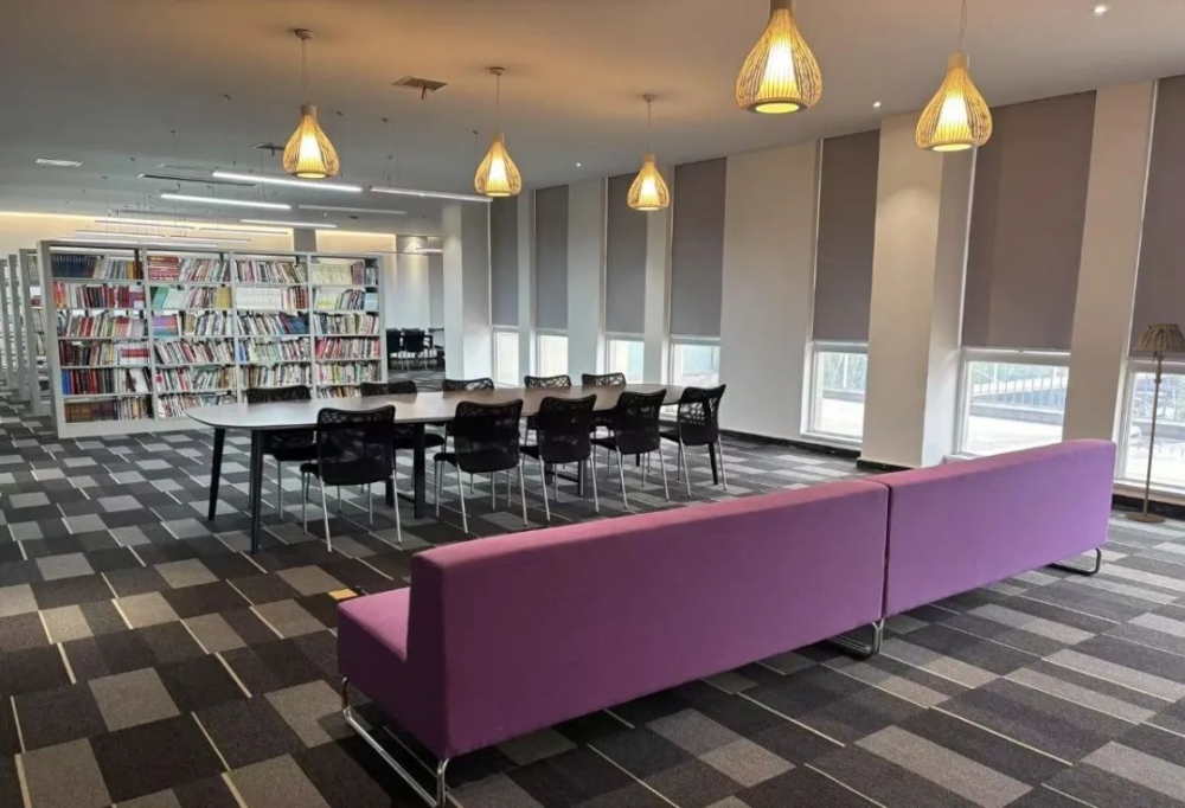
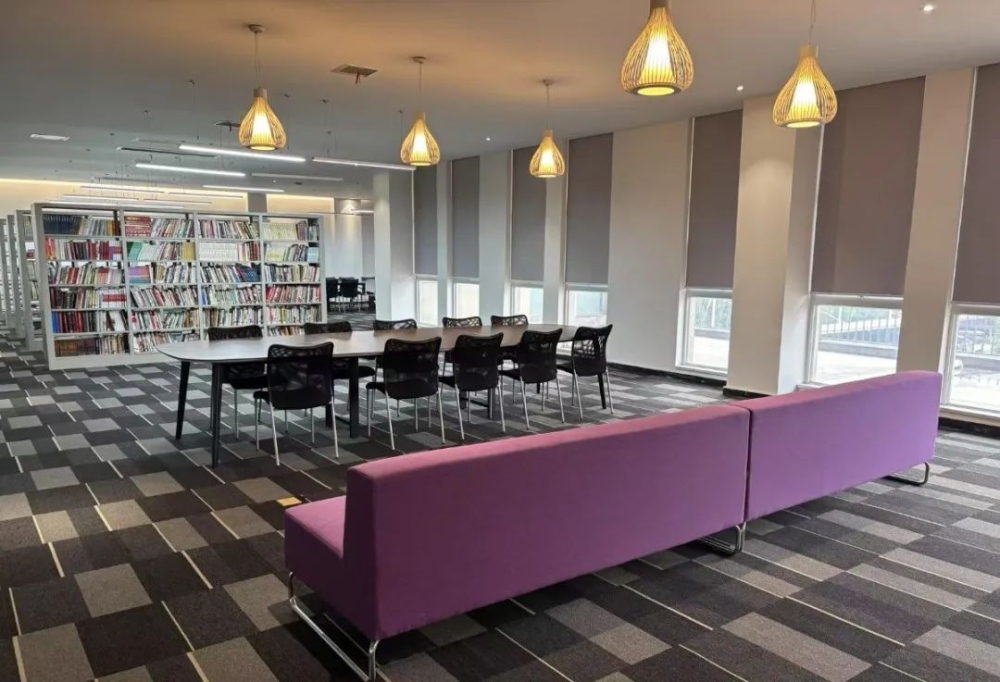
- floor lamp [1123,322,1185,524]
